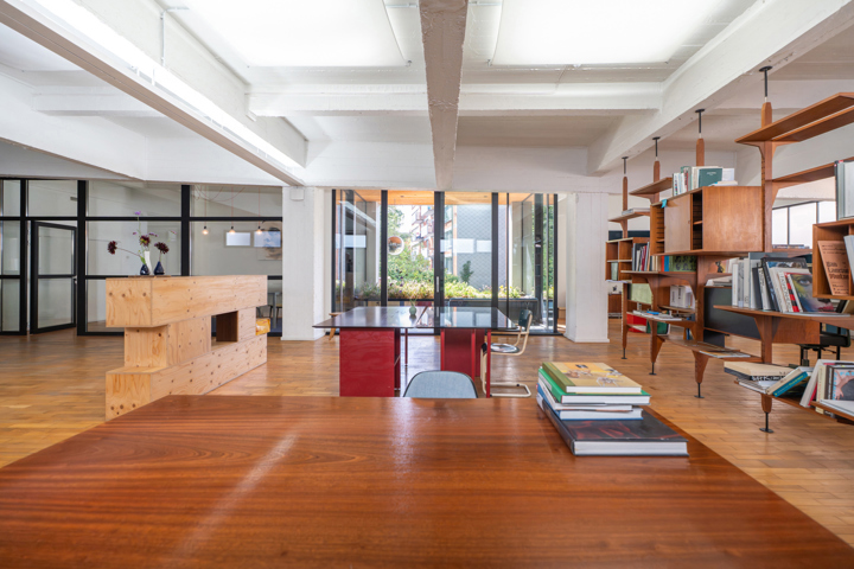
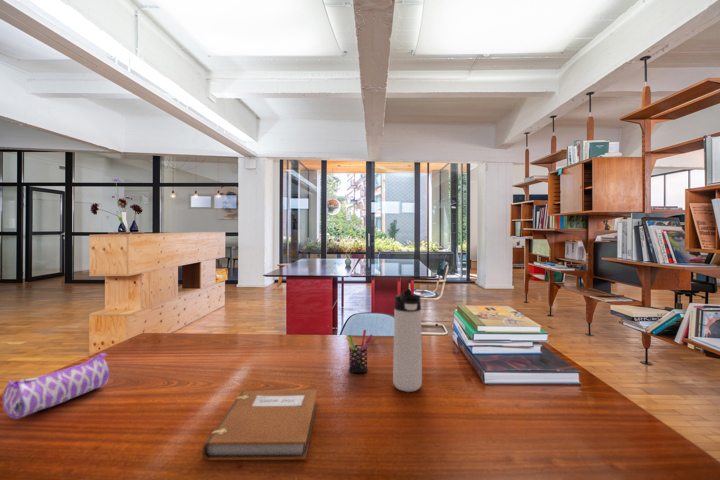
+ pencil case [1,352,110,420]
+ thermos bottle [392,289,423,393]
+ notebook [201,389,318,461]
+ pen holder [346,329,374,374]
